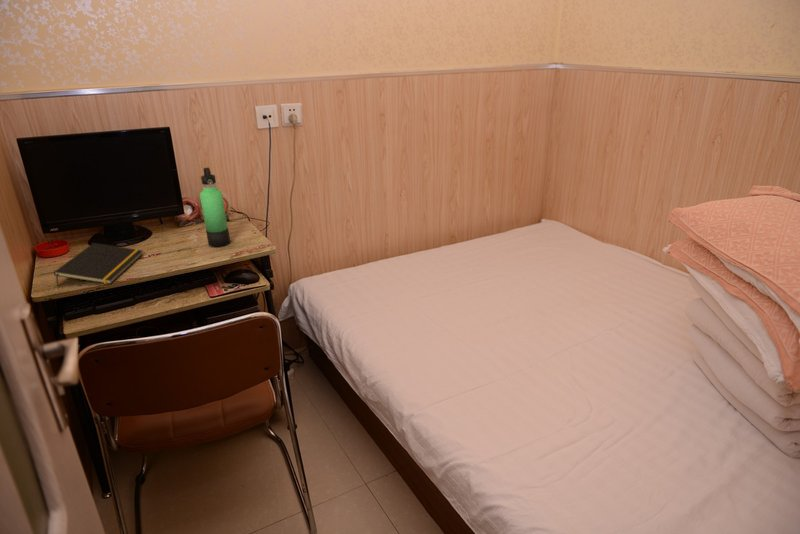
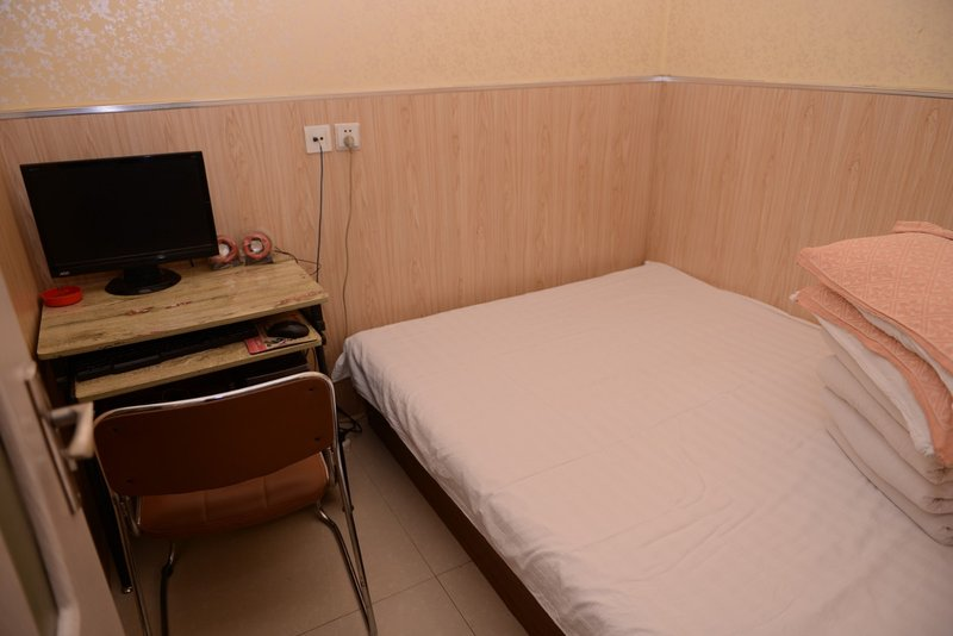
- thermos bottle [199,166,231,248]
- notepad [53,242,143,287]
